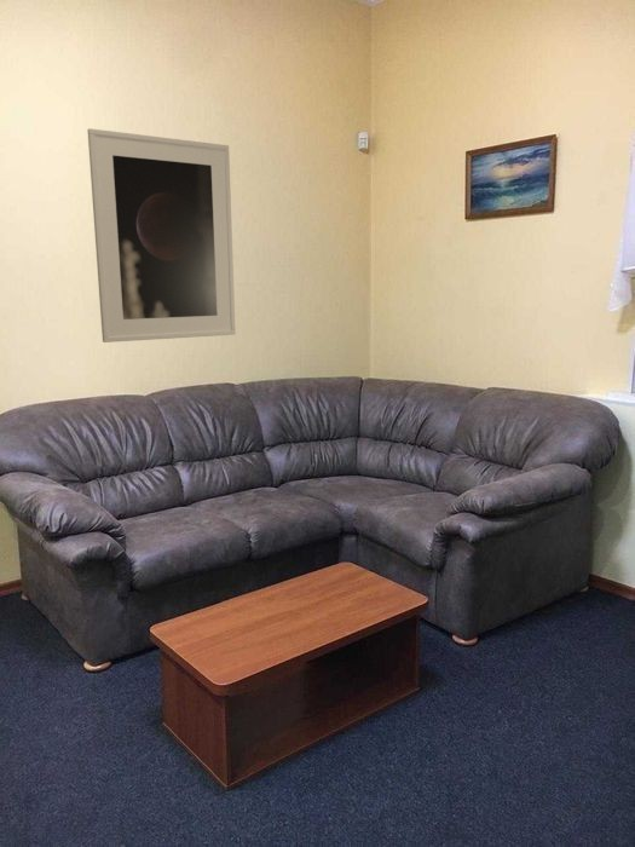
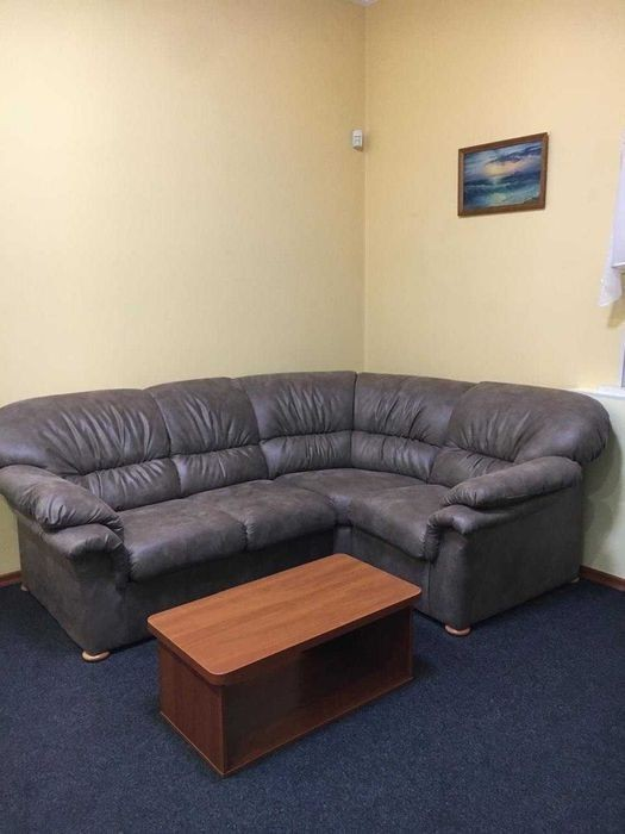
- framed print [86,127,237,344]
